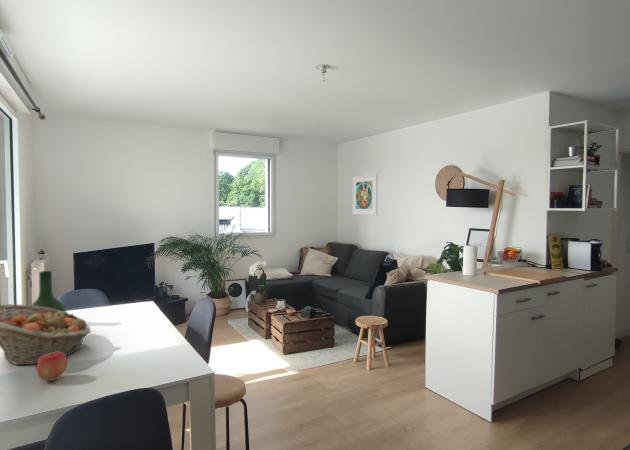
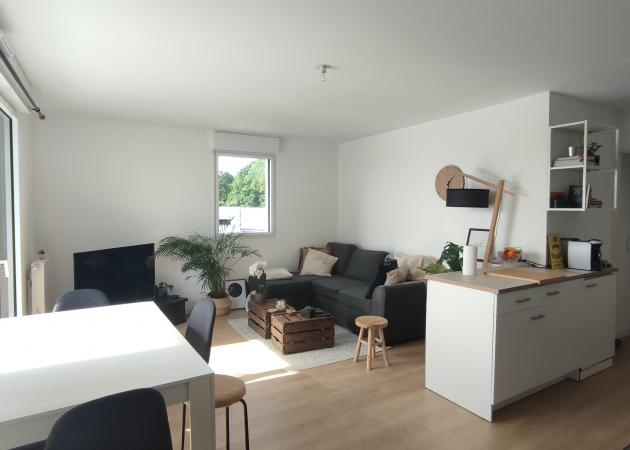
- vase [29,270,67,312]
- fruit basket [0,303,92,366]
- apple [36,352,68,382]
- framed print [351,173,379,216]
